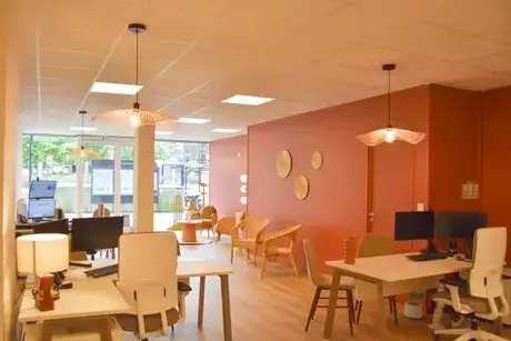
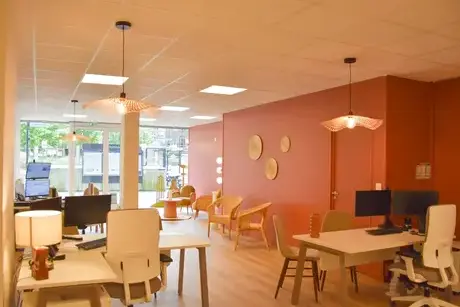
- potted plant [403,289,428,320]
